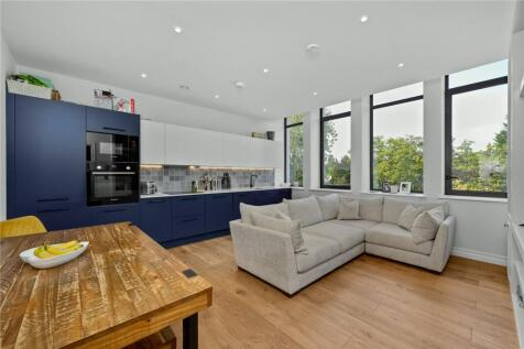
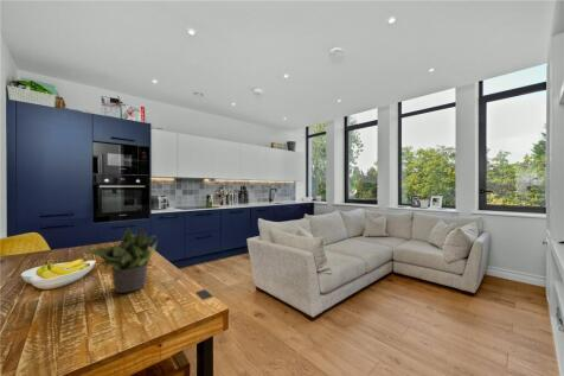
+ potted plant [79,225,160,294]
